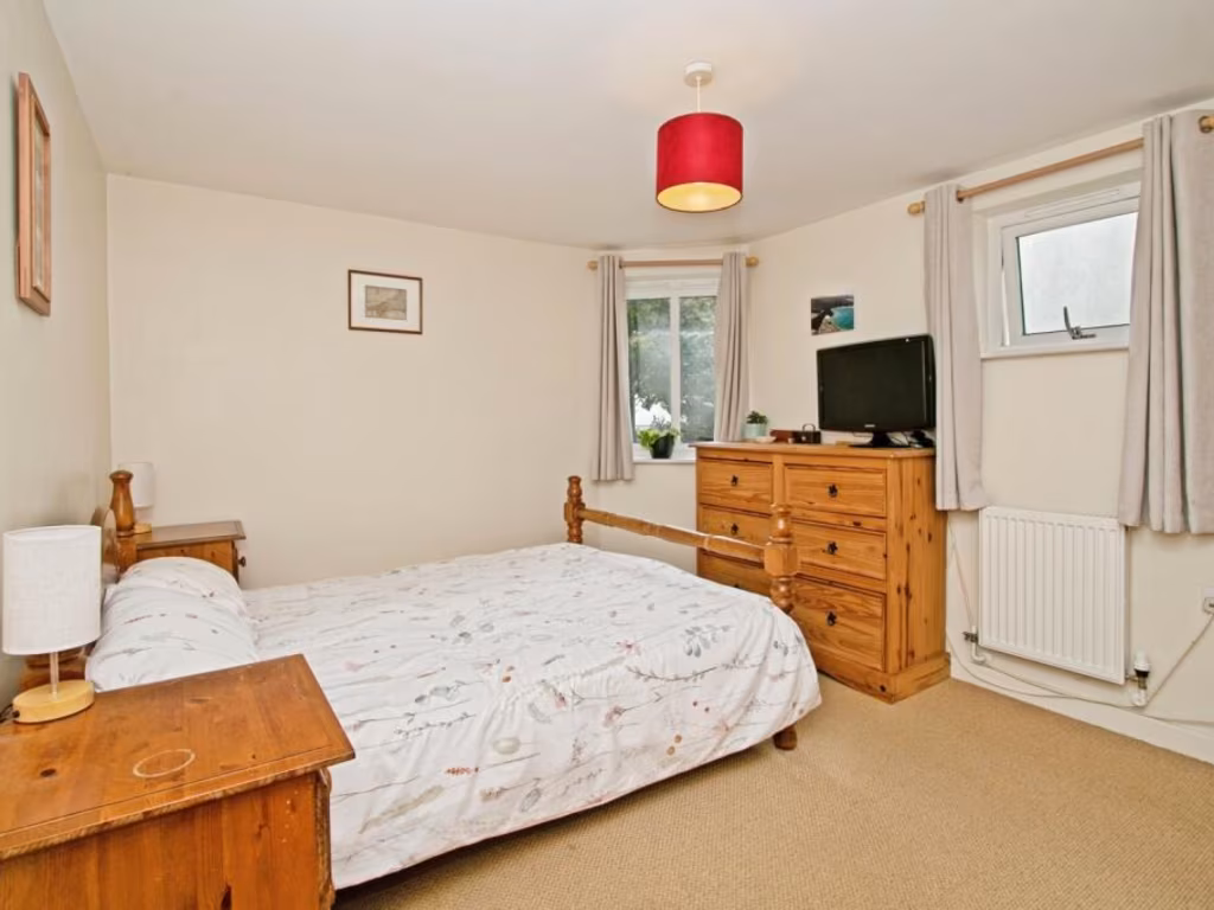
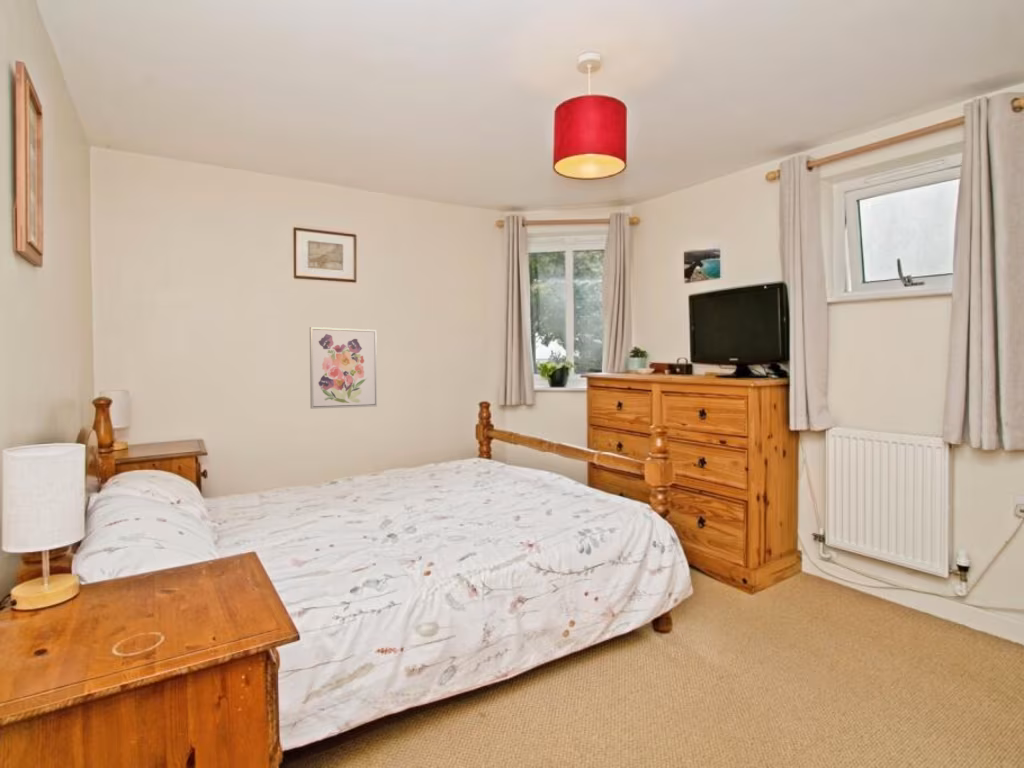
+ wall art [309,326,378,410]
